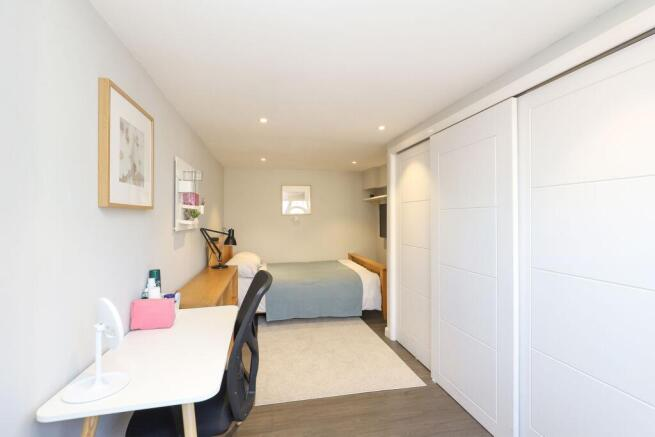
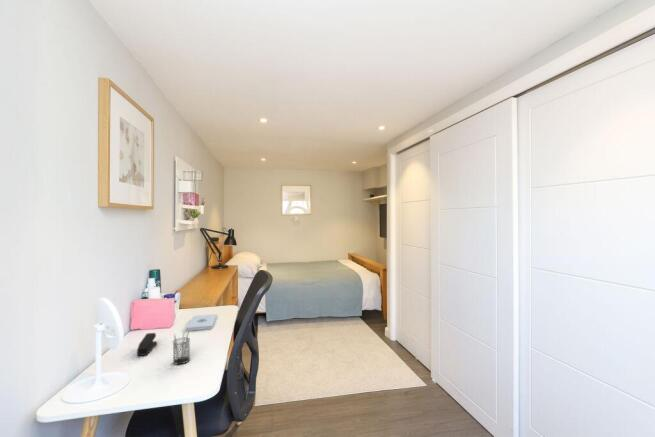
+ pencil holder [172,330,191,366]
+ notepad [186,313,218,332]
+ stapler [136,332,158,357]
